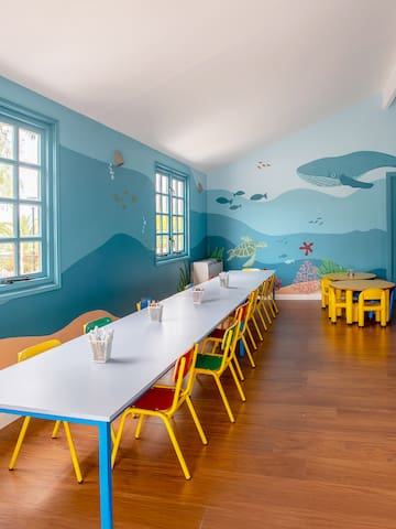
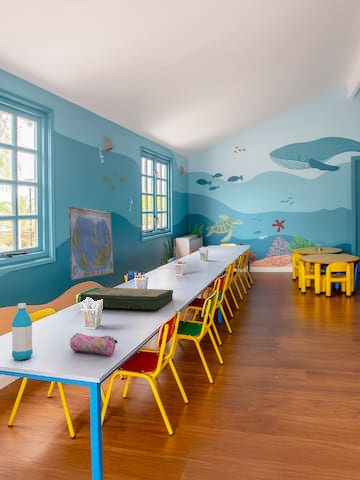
+ pencil case [69,332,119,357]
+ water bottle [11,302,34,361]
+ board game [79,286,174,311]
+ world map [68,205,115,281]
